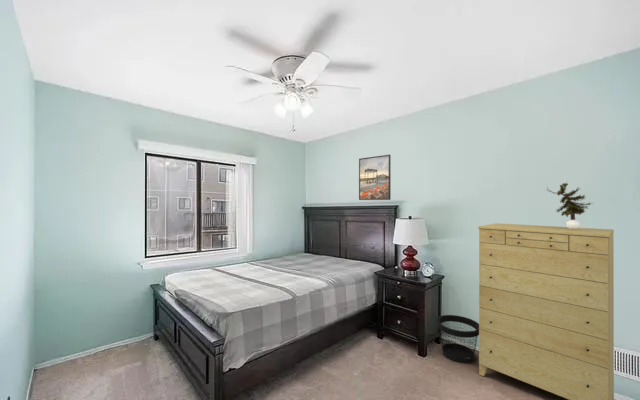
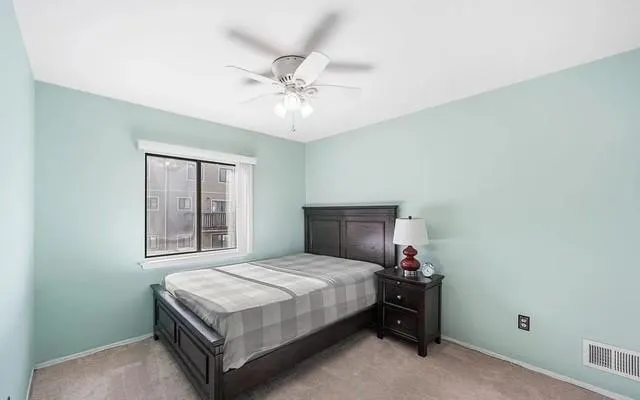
- dresser [477,222,615,400]
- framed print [358,154,392,201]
- potted plant [546,180,594,230]
- wastebasket [435,314,479,364]
